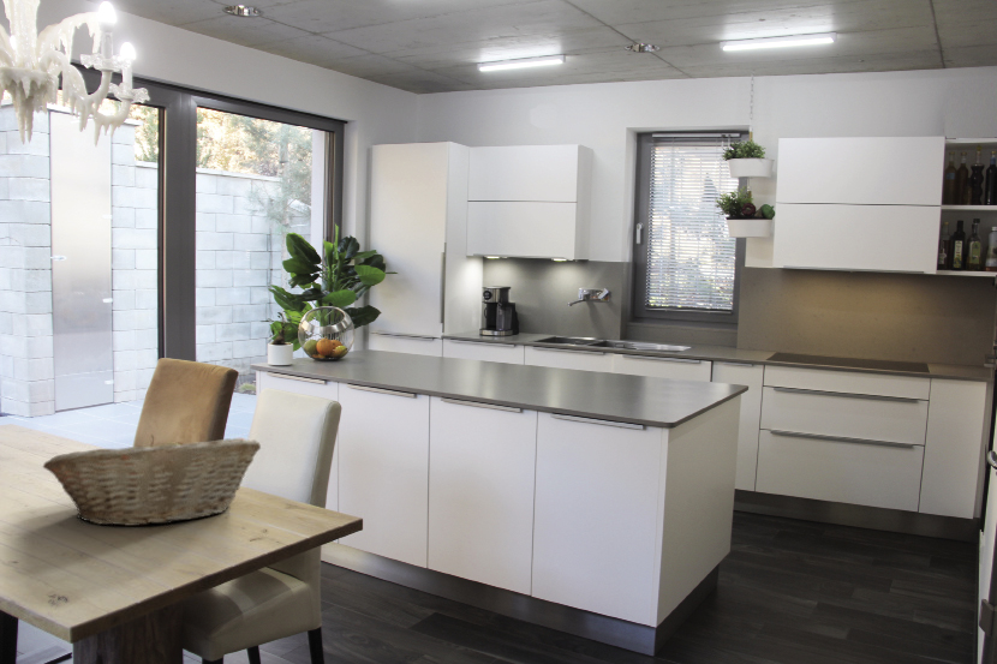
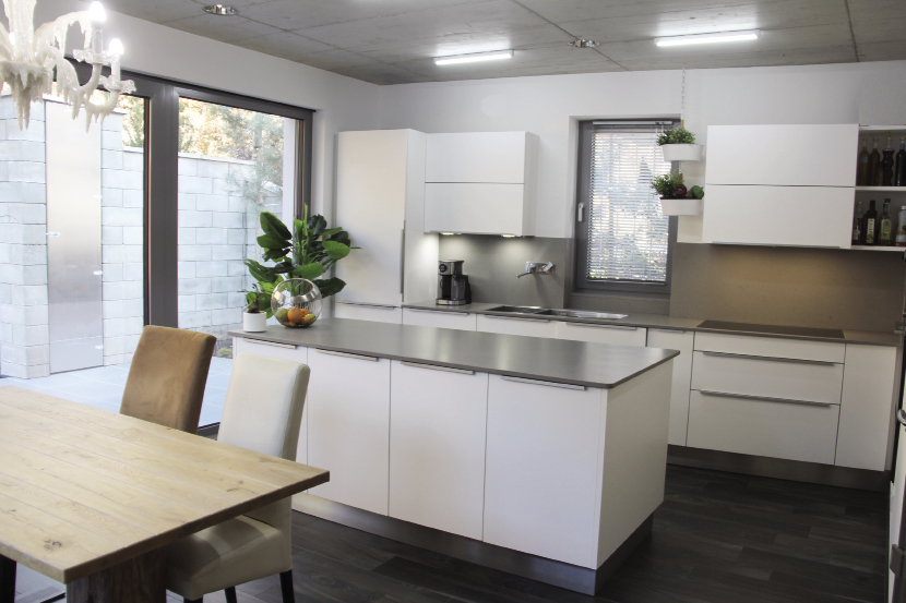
- fruit basket [42,433,262,527]
